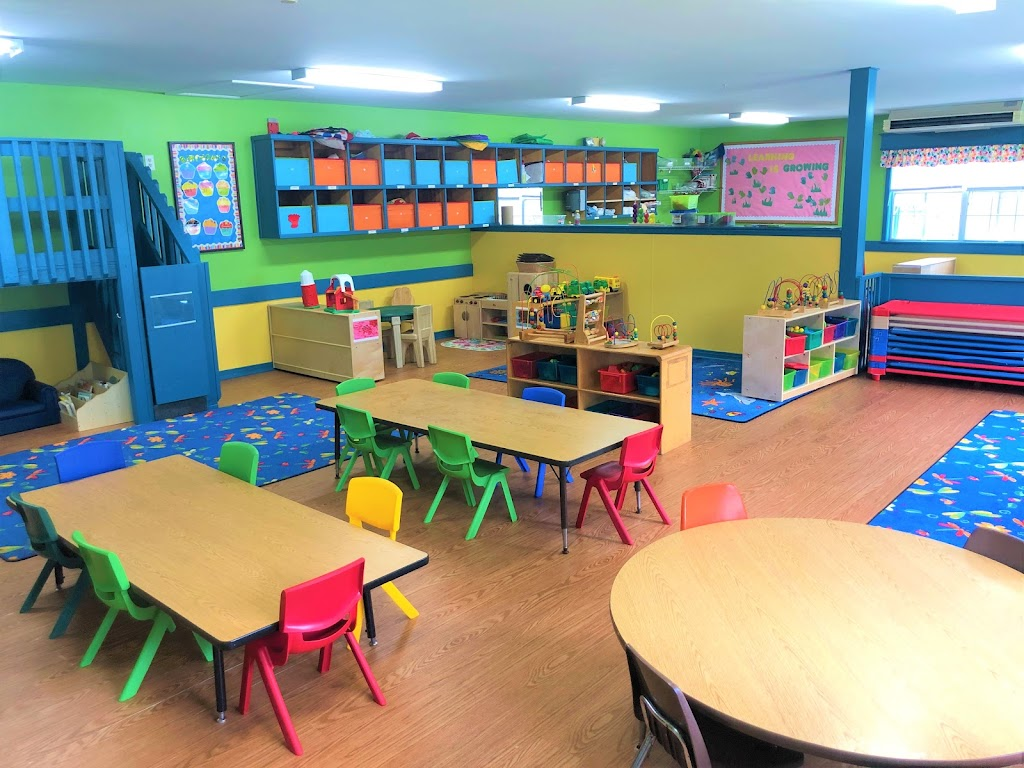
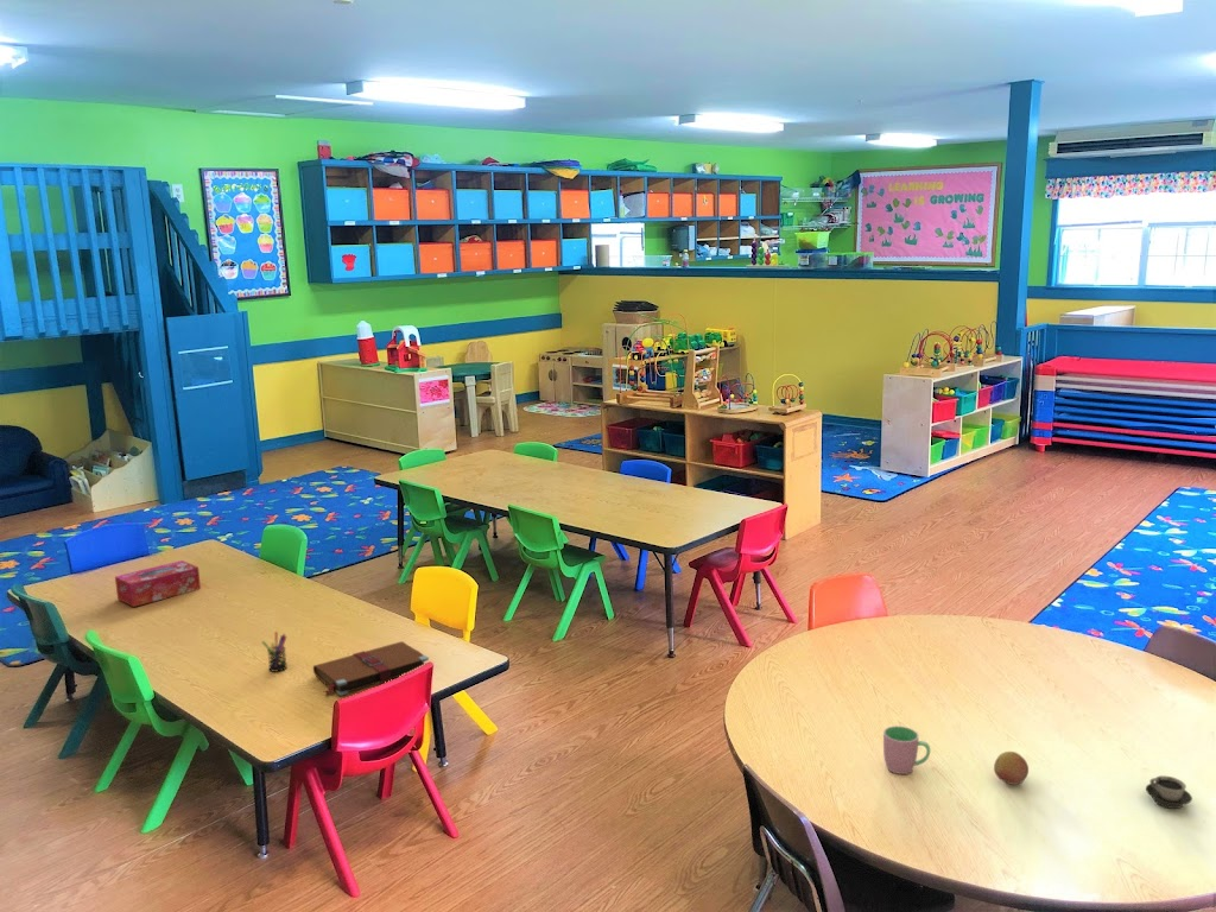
+ cup [882,724,931,775]
+ book [312,640,430,697]
+ pen holder [261,631,289,673]
+ cup [1145,774,1193,810]
+ tissue box [114,559,202,608]
+ fruit [993,750,1030,786]
